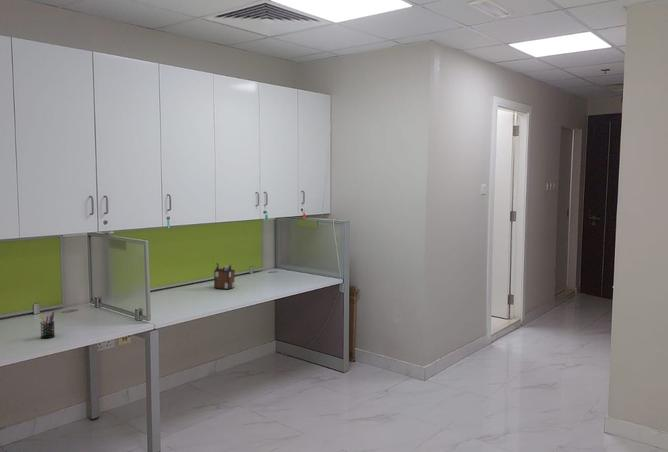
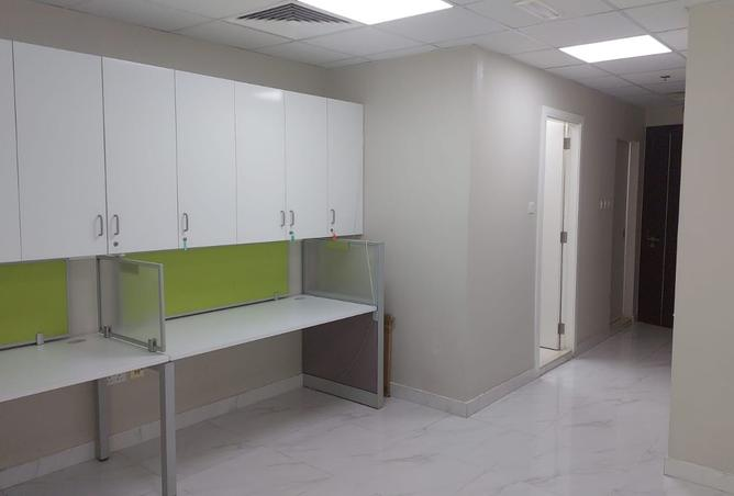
- desk organizer [213,262,236,290]
- pen holder [38,310,56,339]
